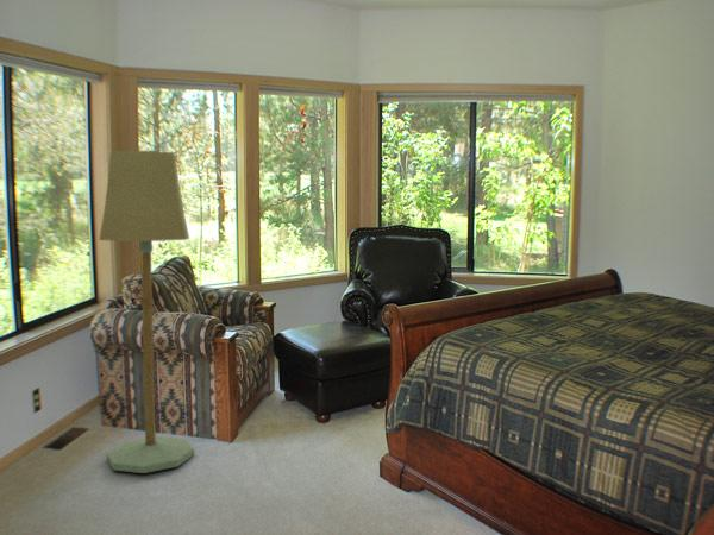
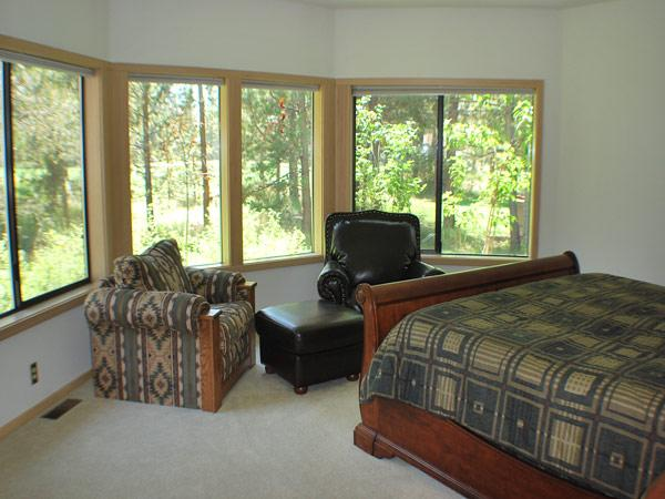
- floor lamp [98,150,195,474]
